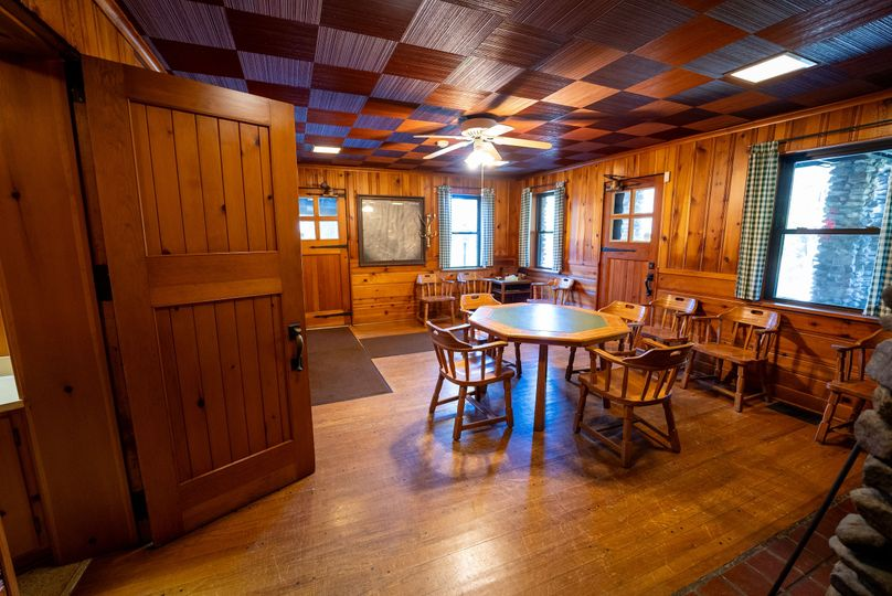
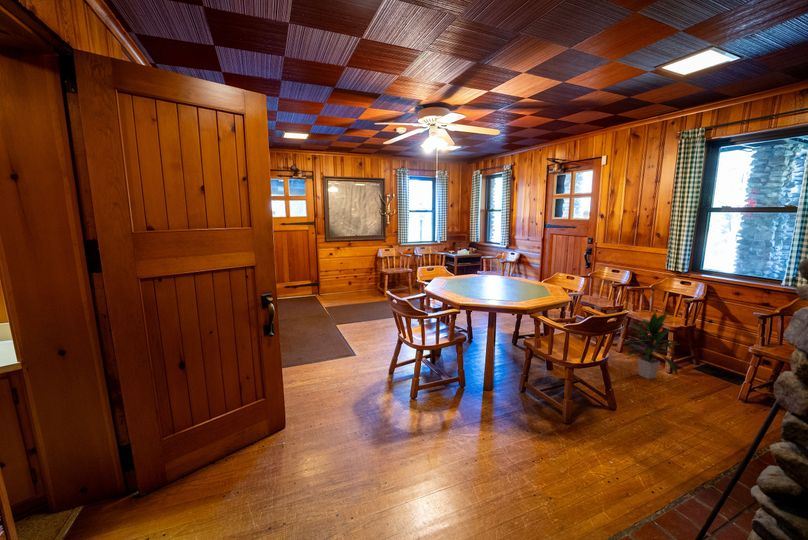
+ indoor plant [619,311,681,380]
